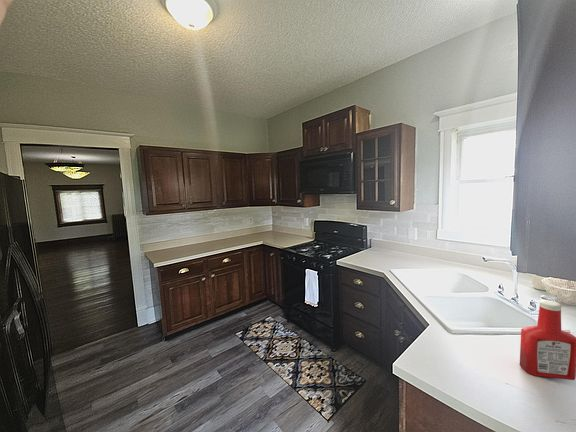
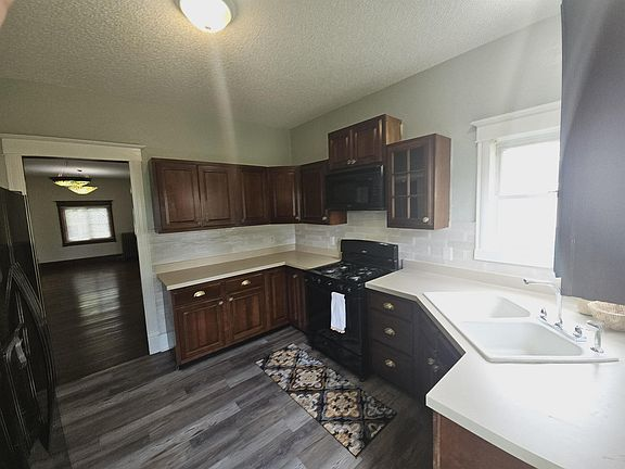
- soap bottle [519,299,576,381]
